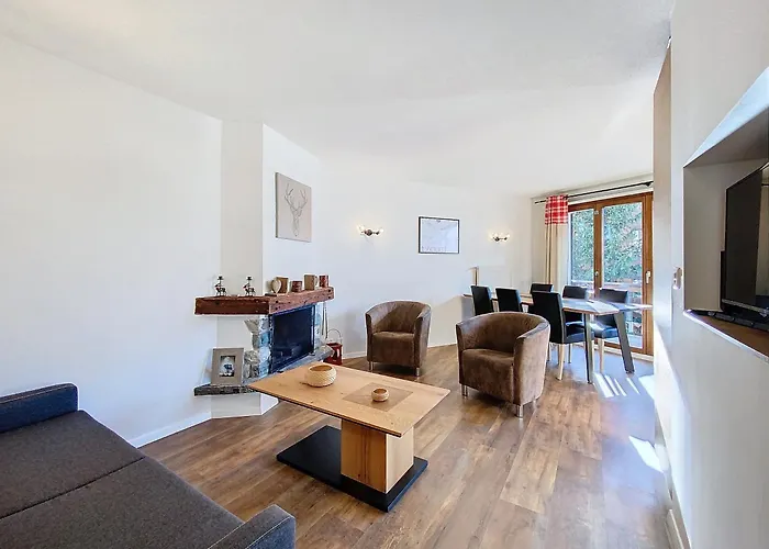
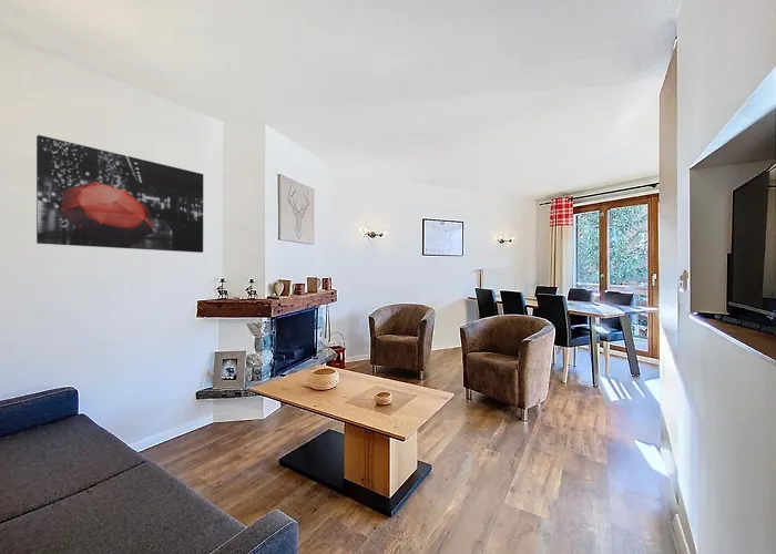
+ wall art [35,134,204,254]
